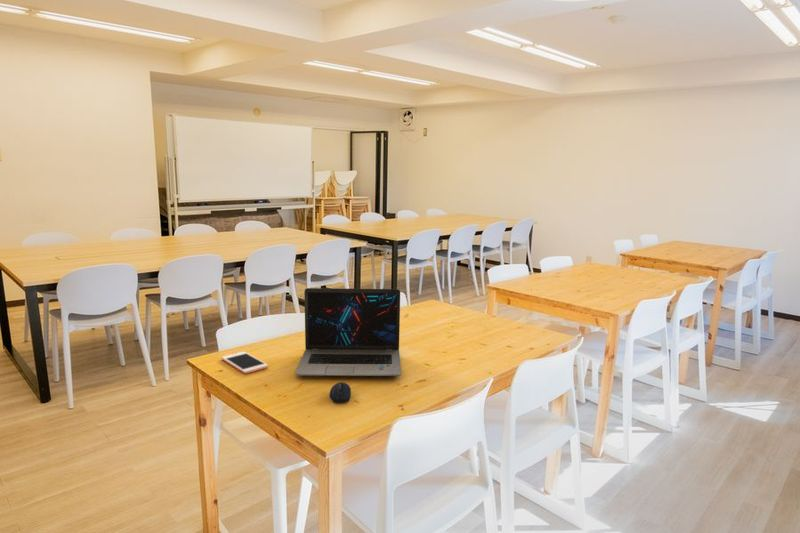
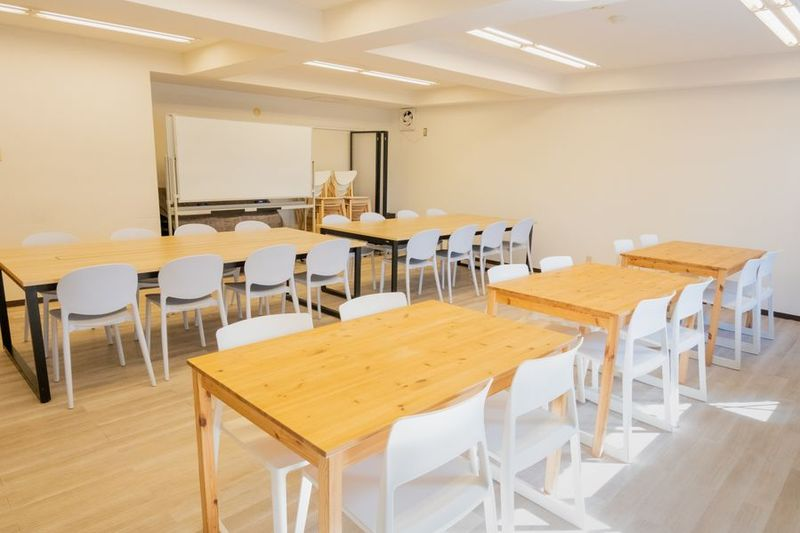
- laptop [294,287,402,377]
- computer mouse [329,381,352,404]
- cell phone [221,351,269,375]
